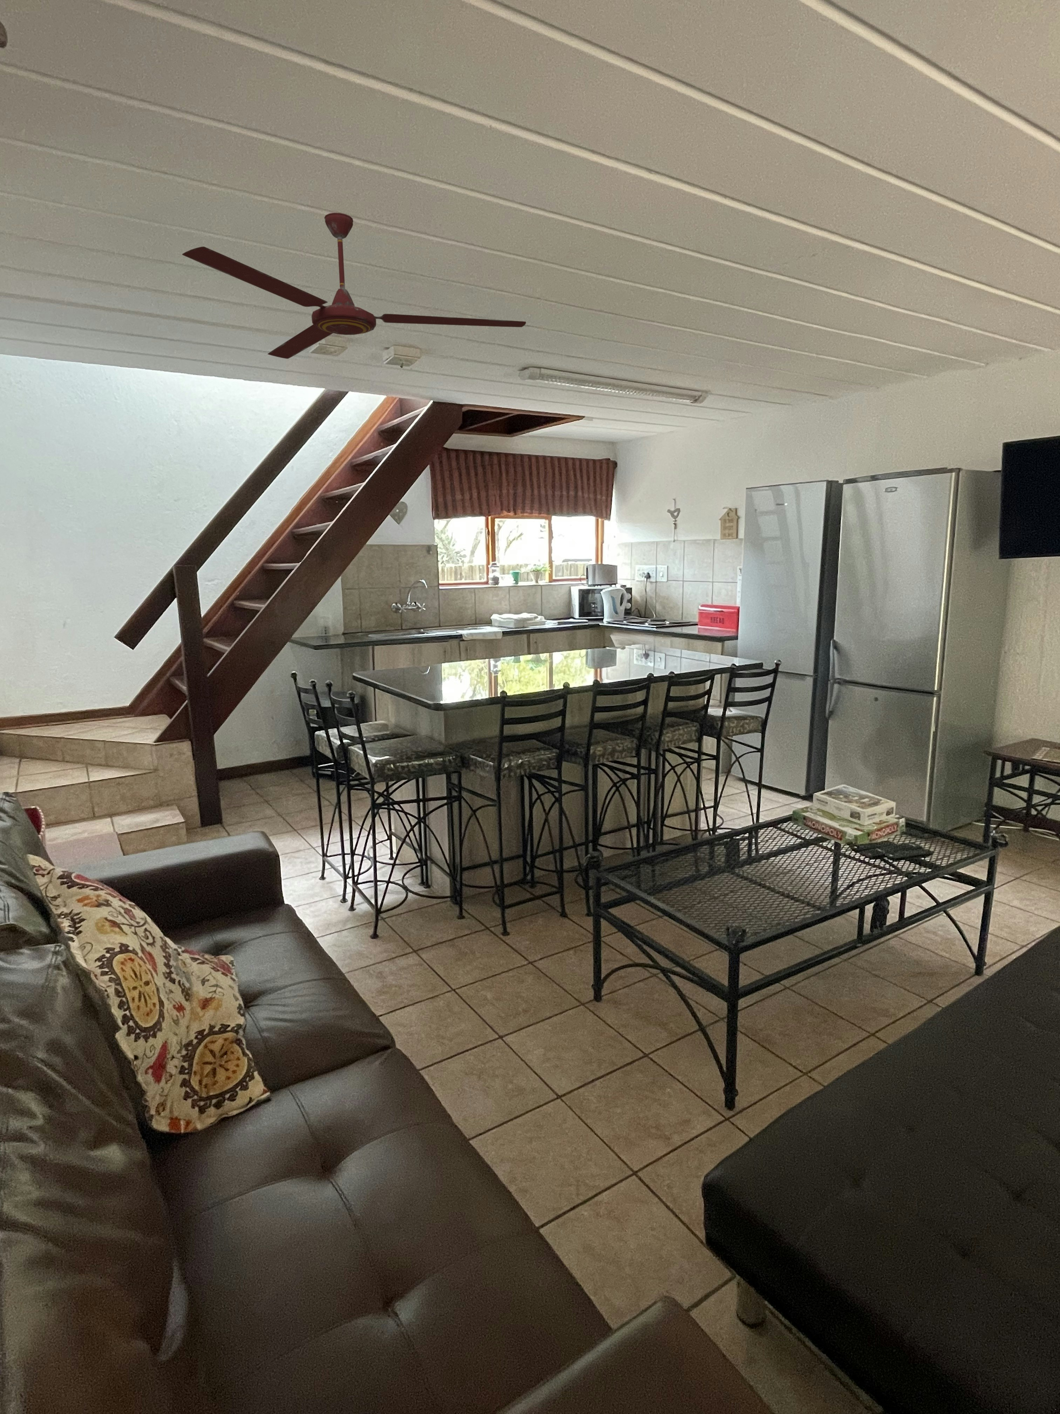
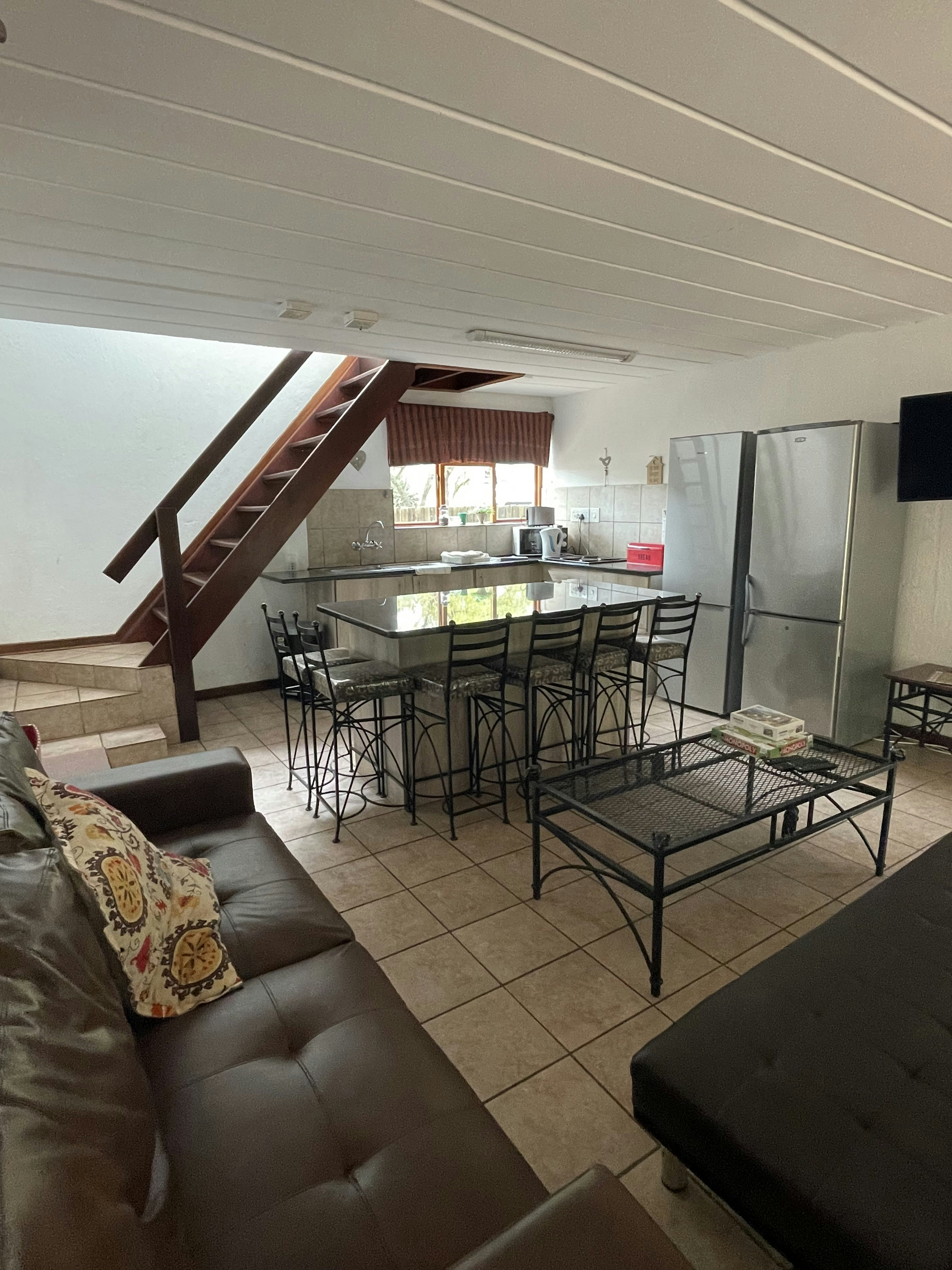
- ceiling fan [181,213,527,360]
